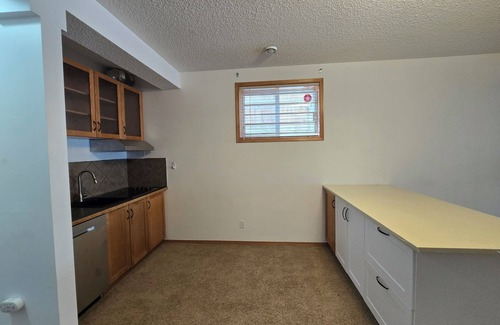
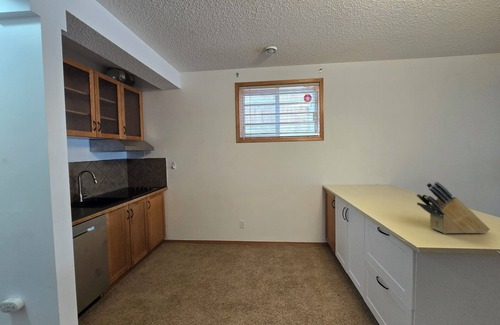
+ knife block [415,181,491,235]
